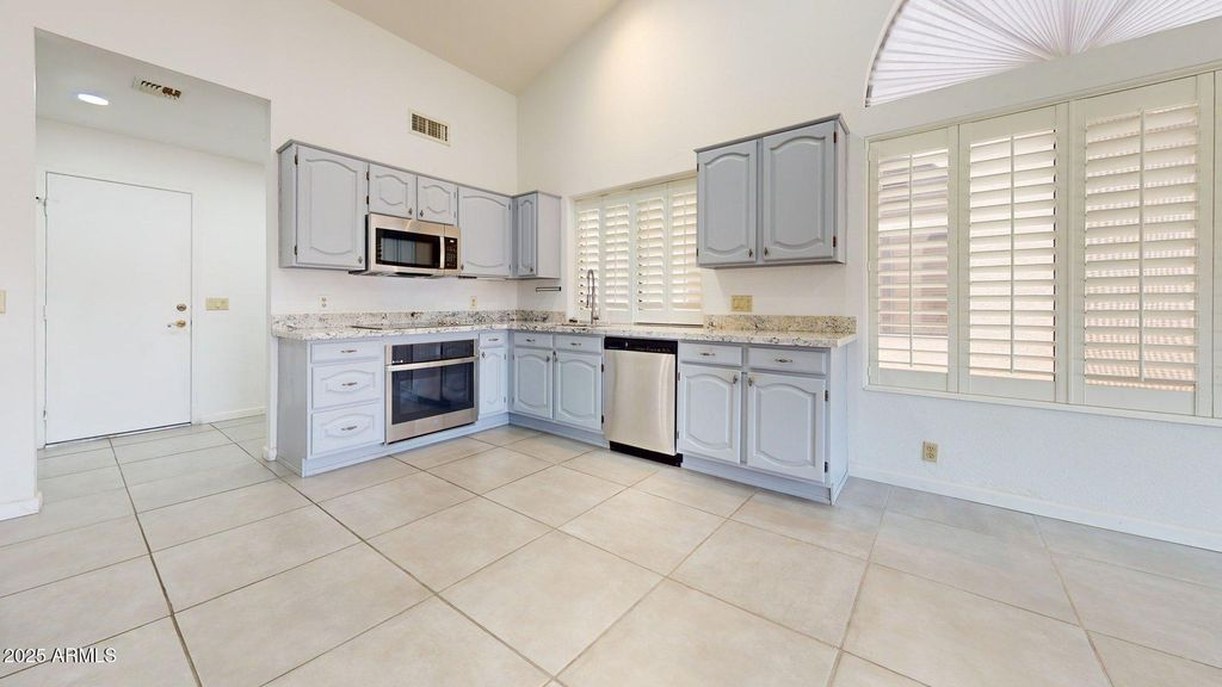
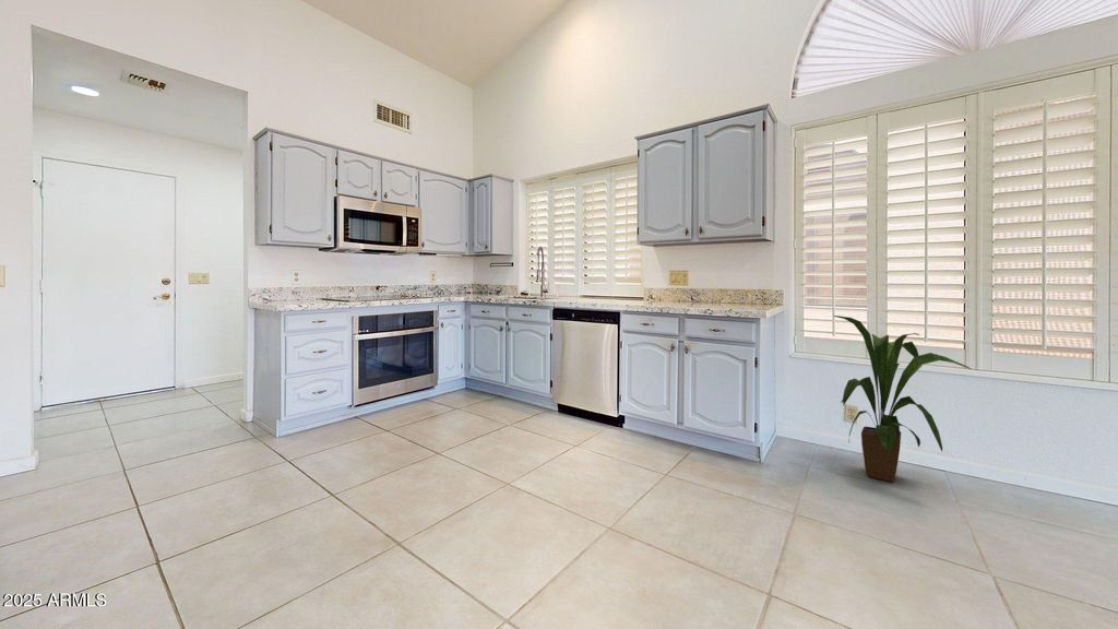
+ house plant [832,314,973,483]
